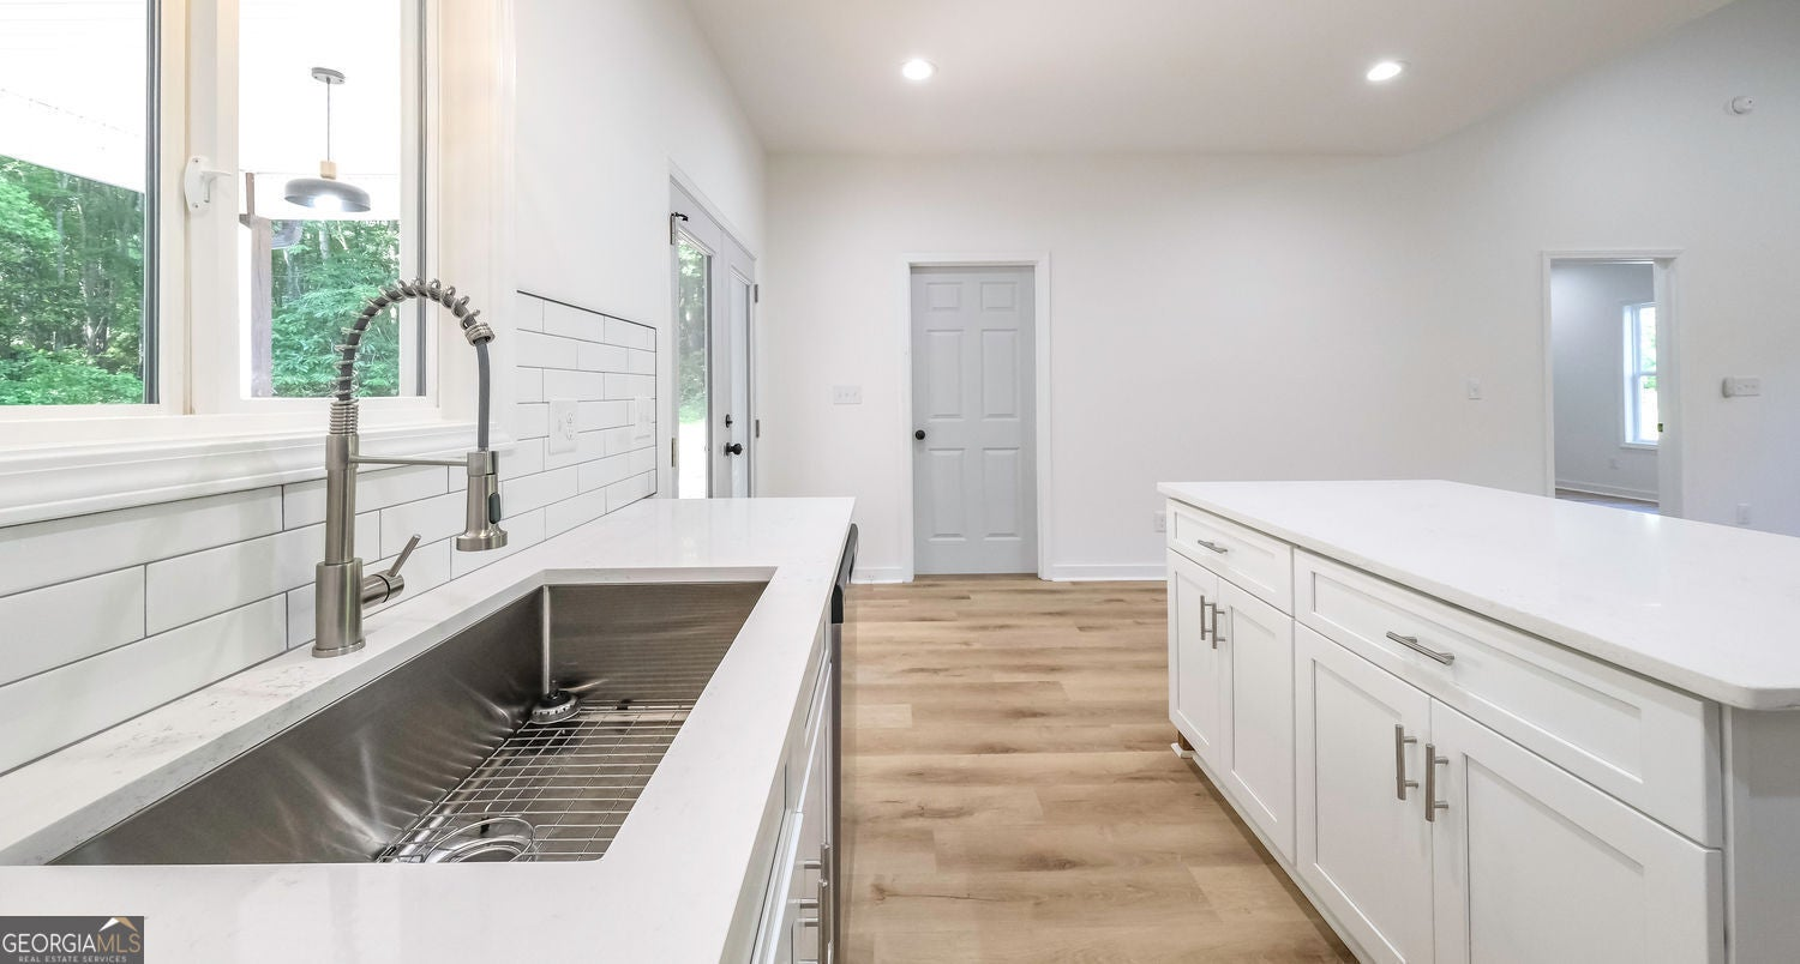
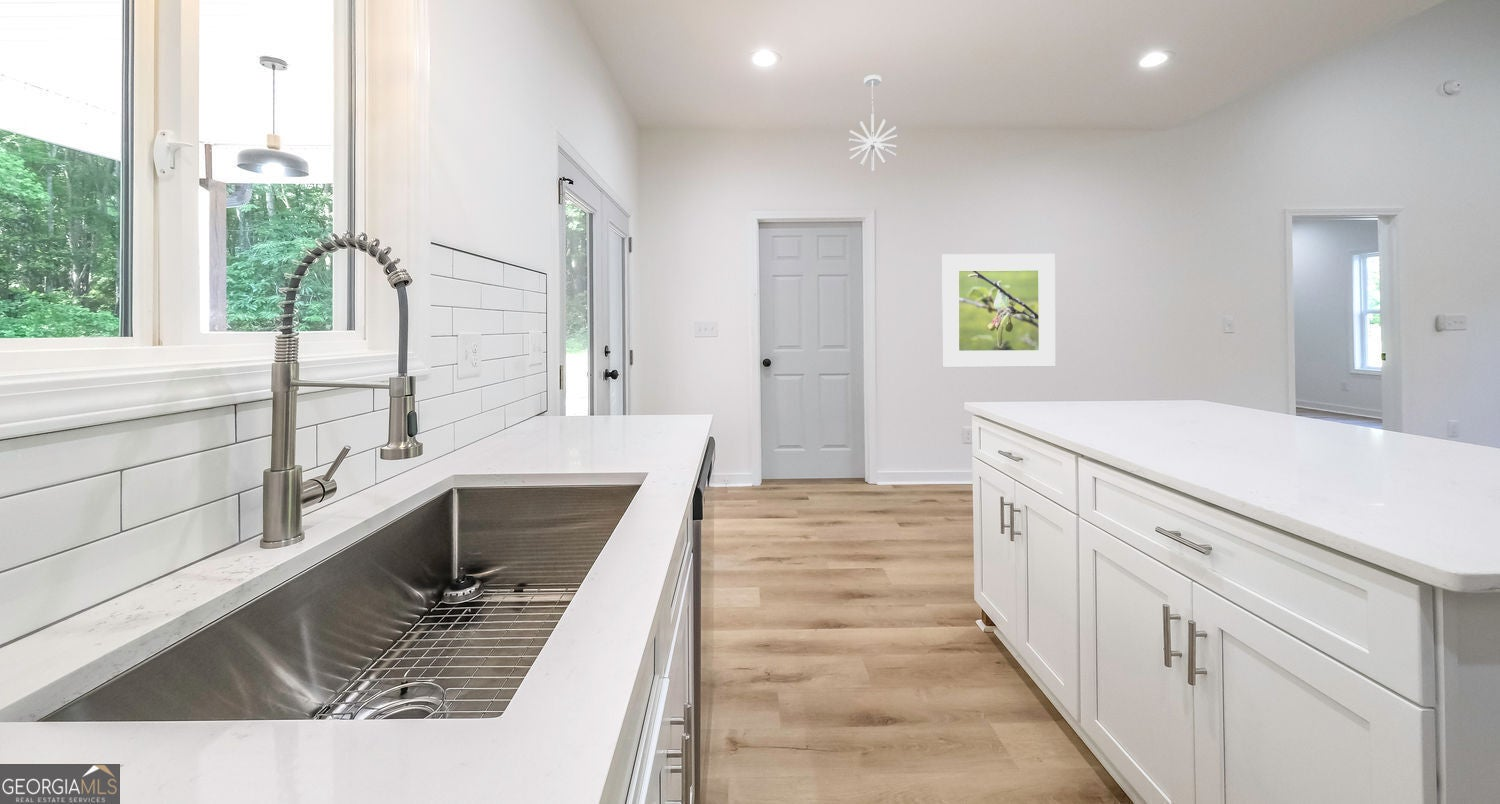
+ pendant light [848,74,898,172]
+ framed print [941,253,1056,368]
